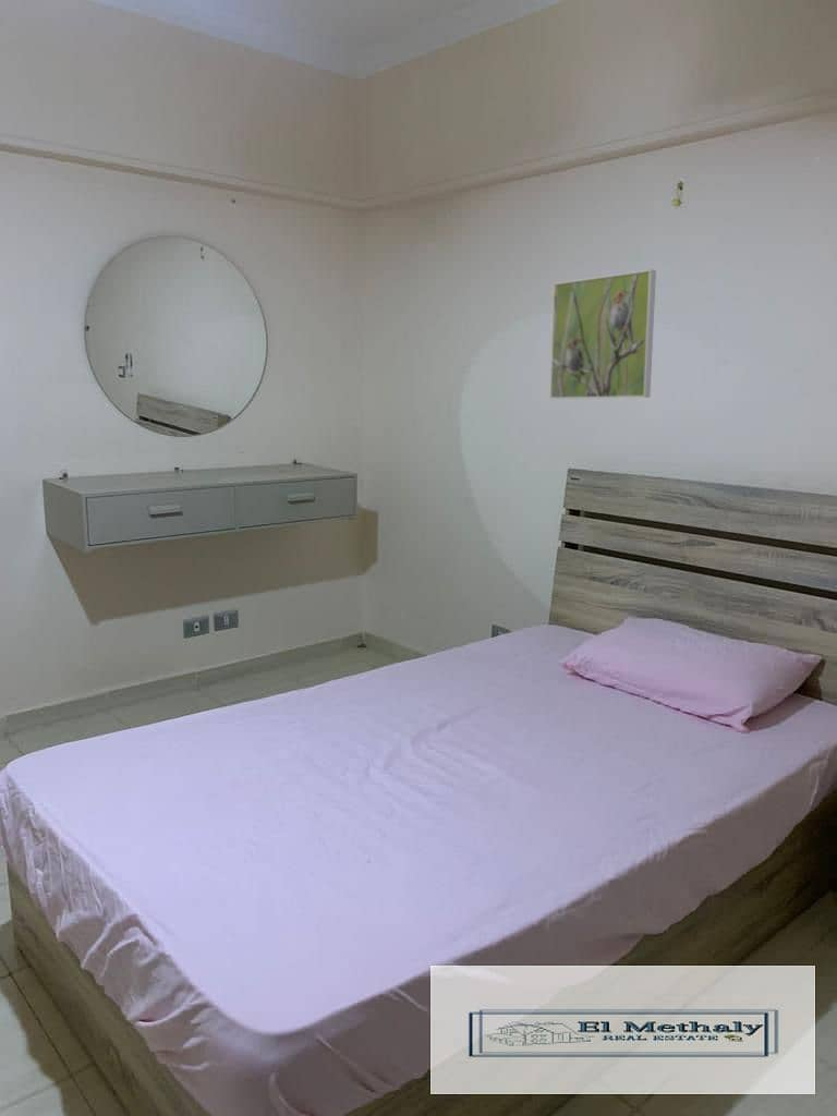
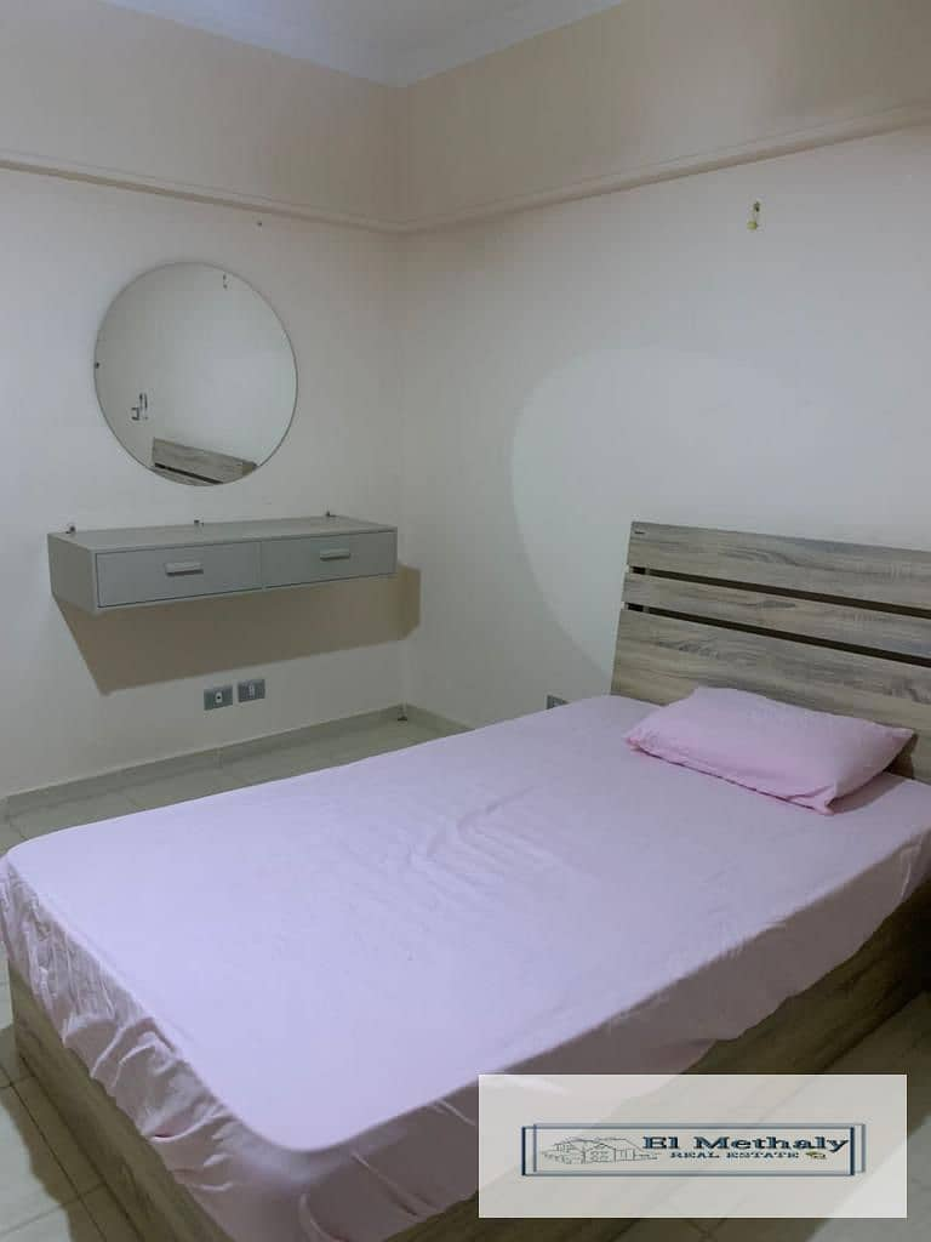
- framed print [549,268,657,400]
